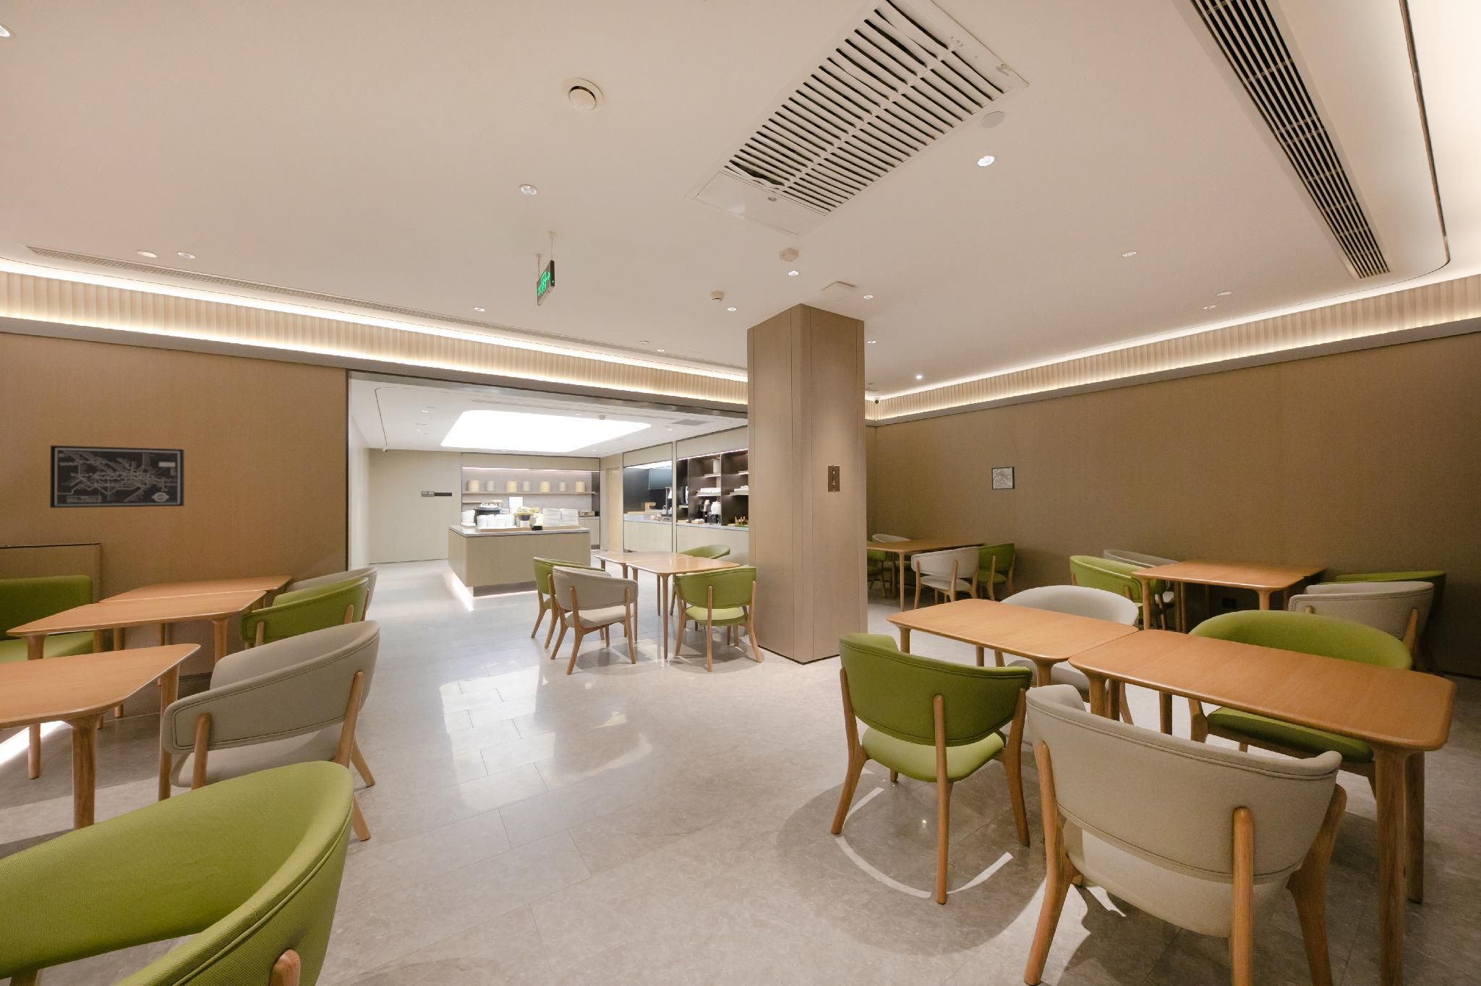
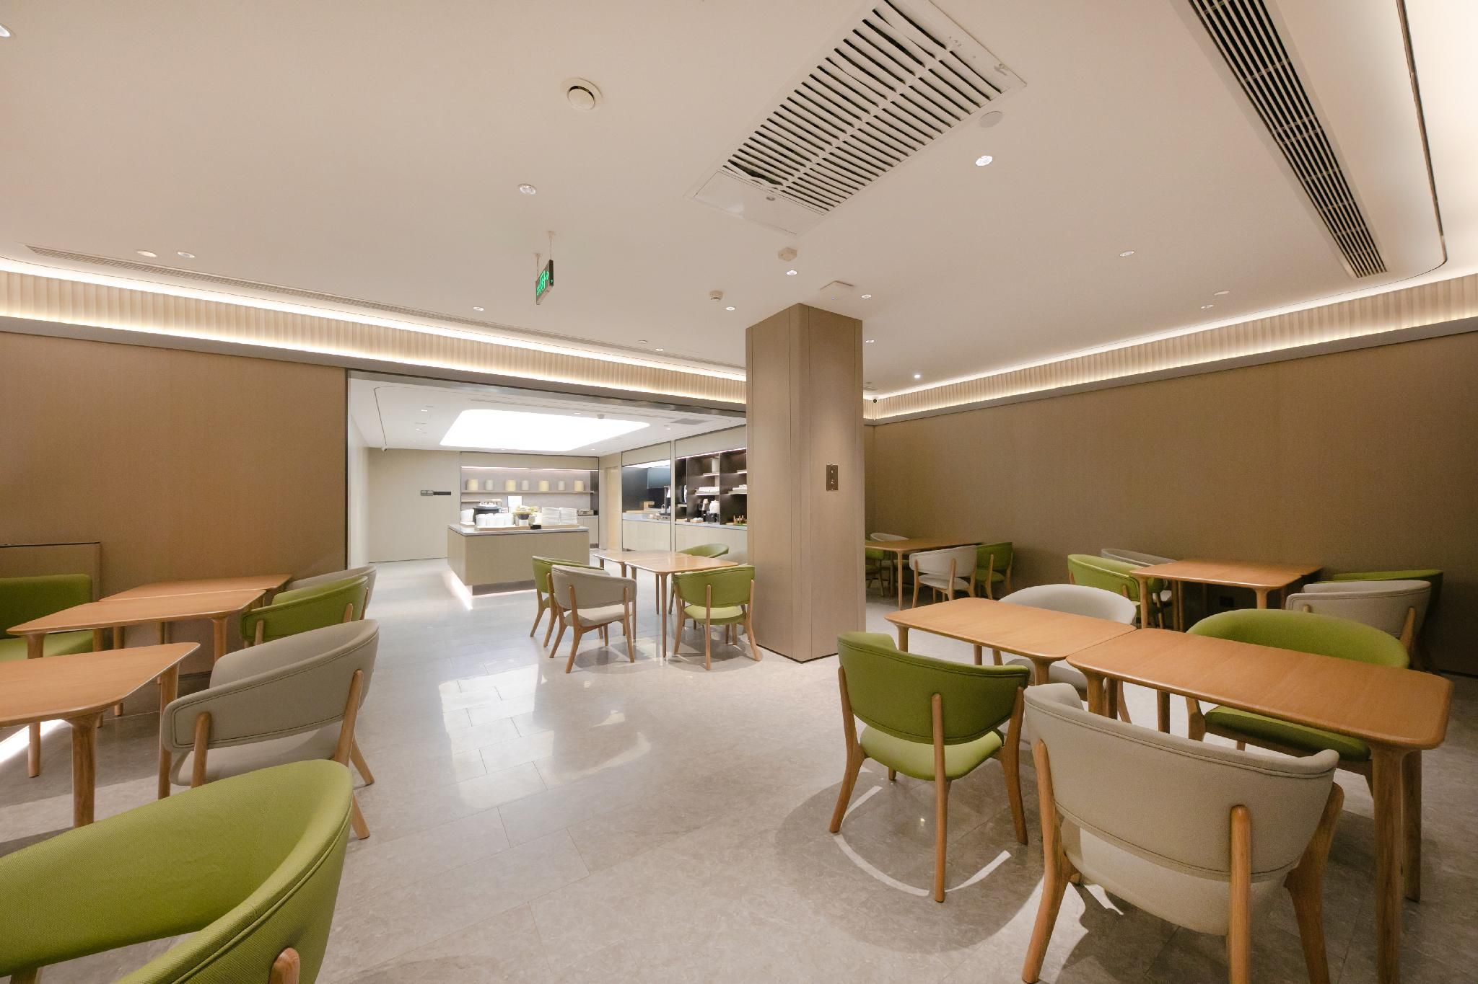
- wall art [50,445,185,508]
- wall art [991,465,1015,491]
